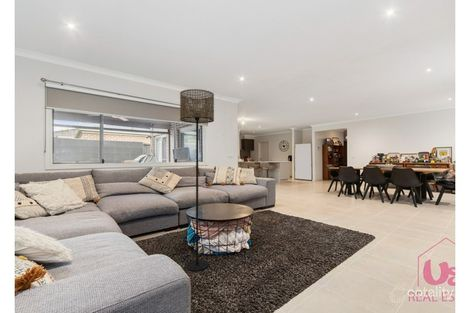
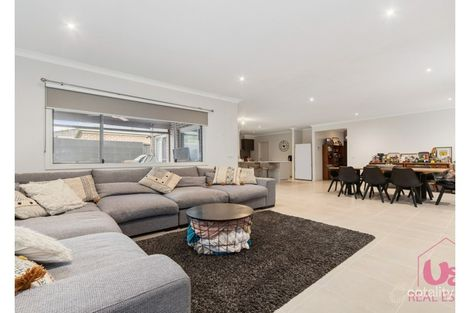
- floor lamp [179,88,215,272]
